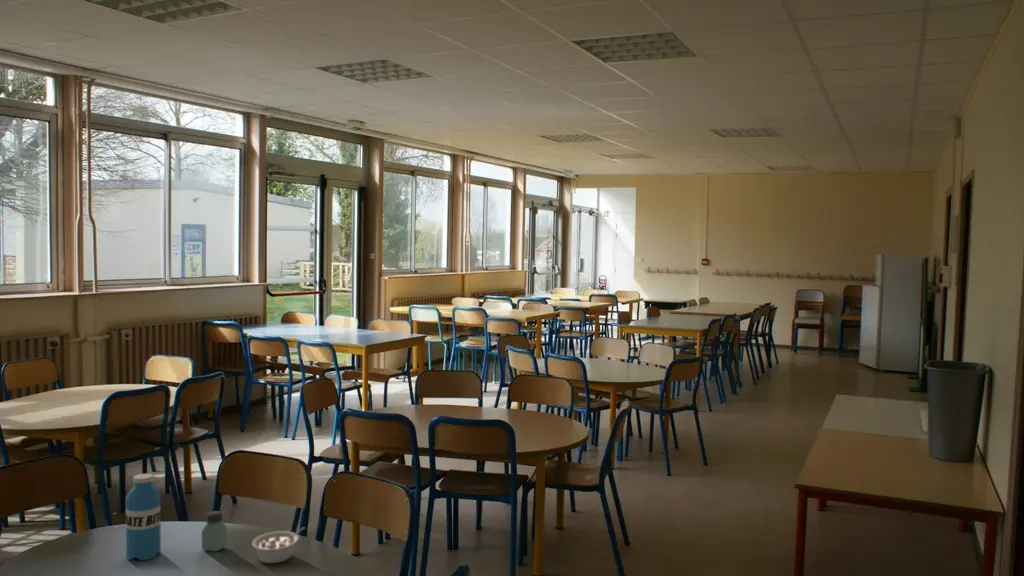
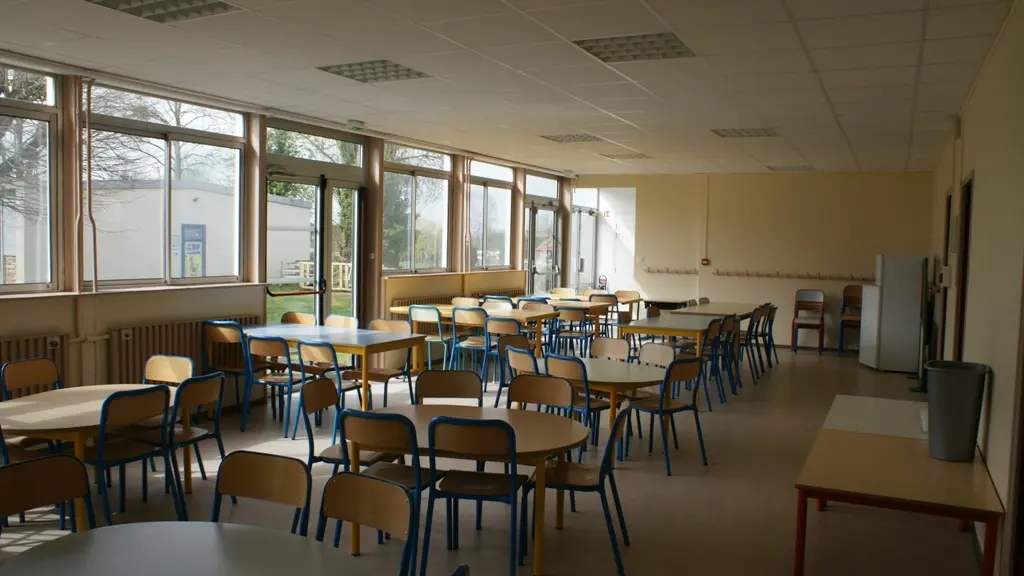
- saltshaker [201,510,228,552]
- water bottle [125,473,162,561]
- legume [251,526,306,564]
